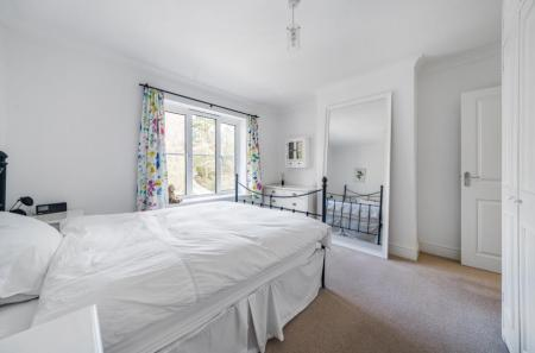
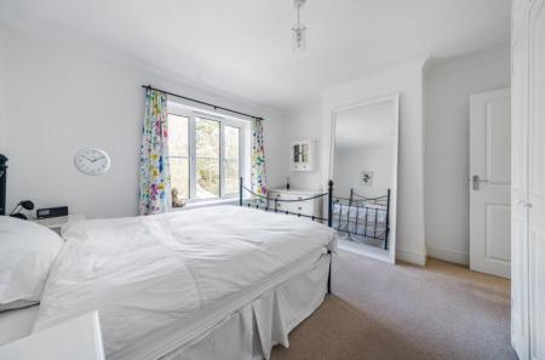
+ wall clock [73,147,111,177]
